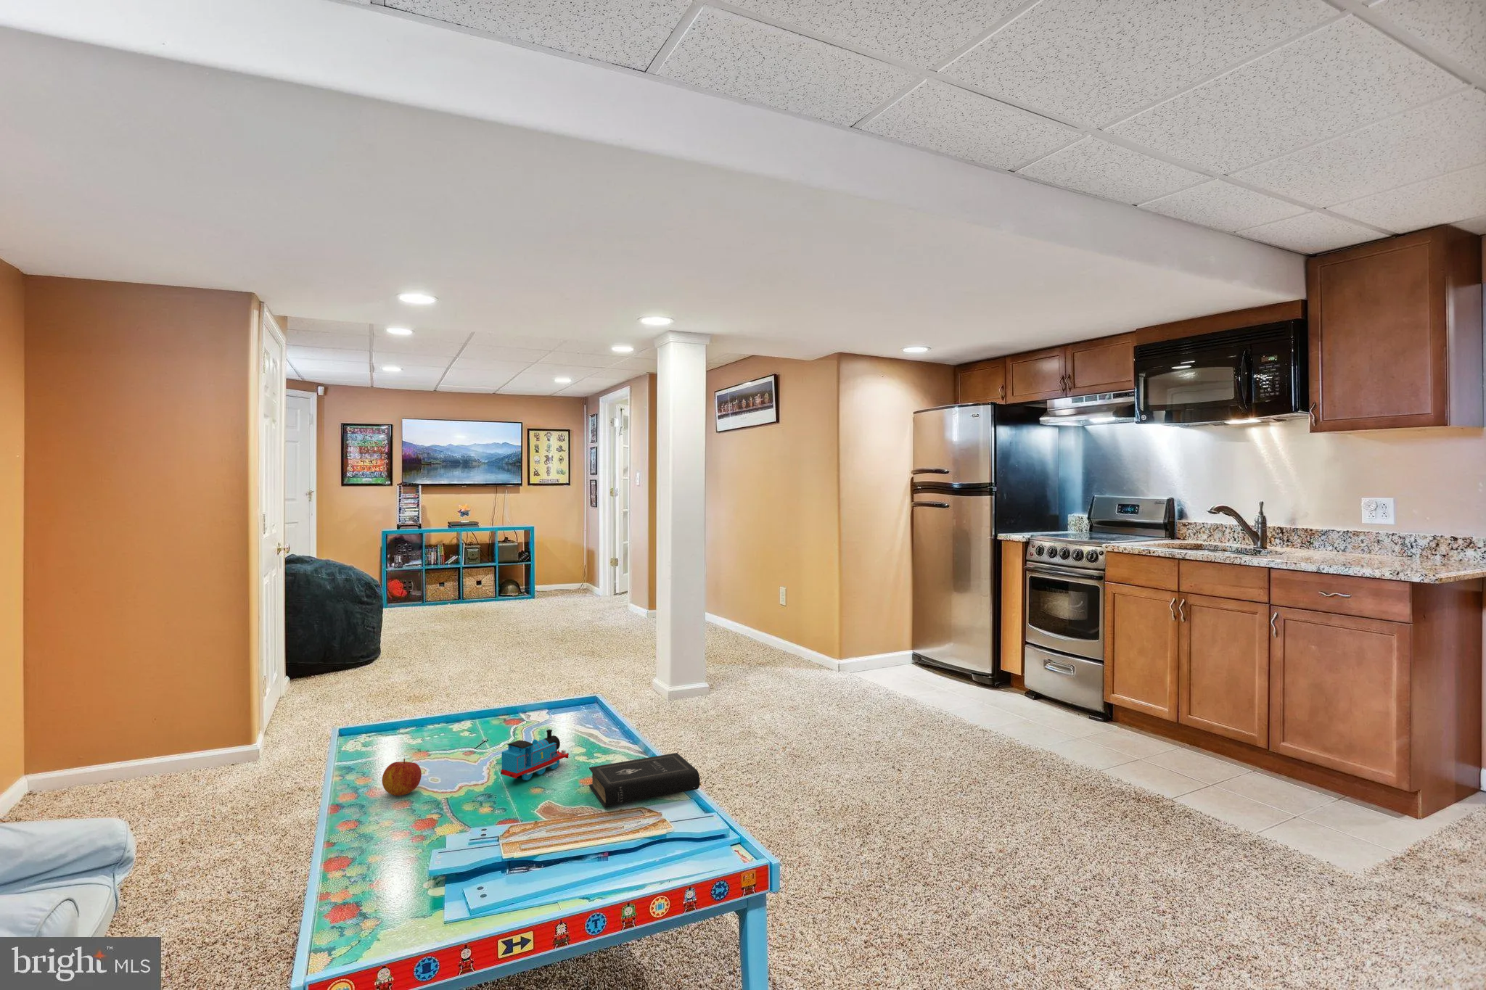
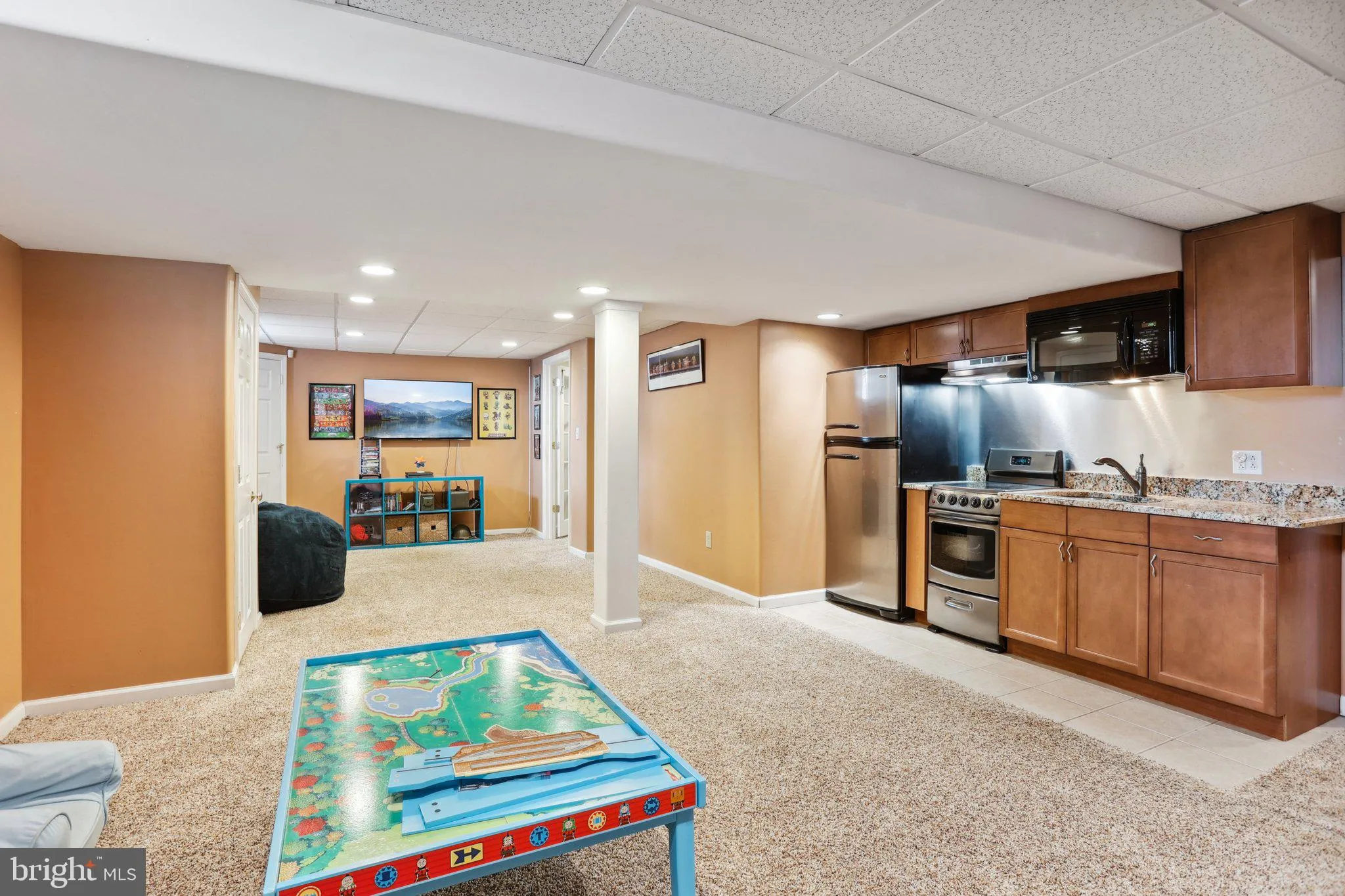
- apple [381,758,422,797]
- book [589,752,700,808]
- toy train [499,729,570,781]
